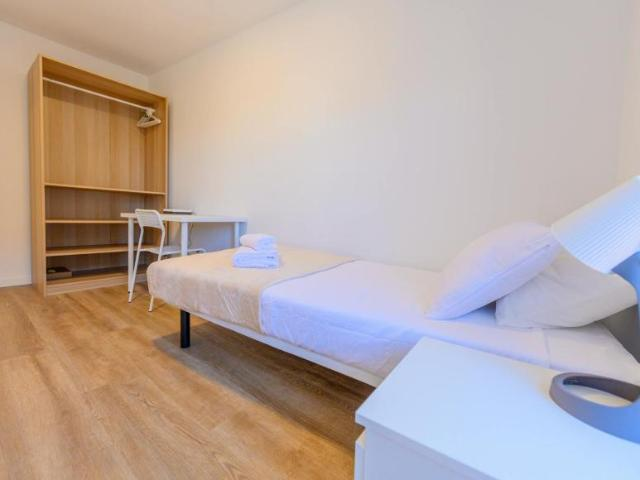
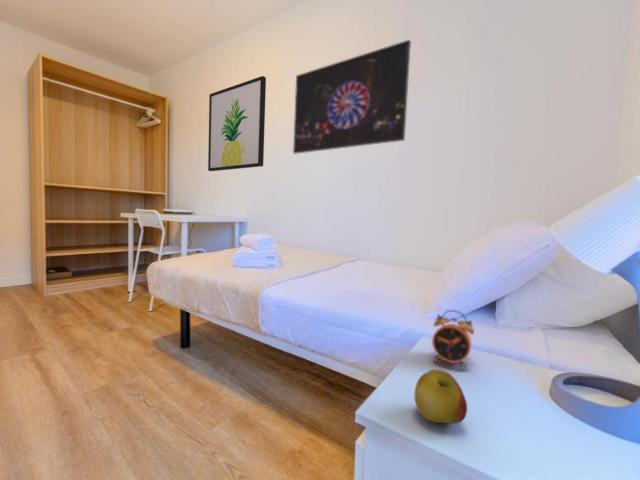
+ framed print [292,39,412,155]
+ apple [413,369,468,425]
+ wall art [207,75,267,172]
+ alarm clock [431,309,475,371]
